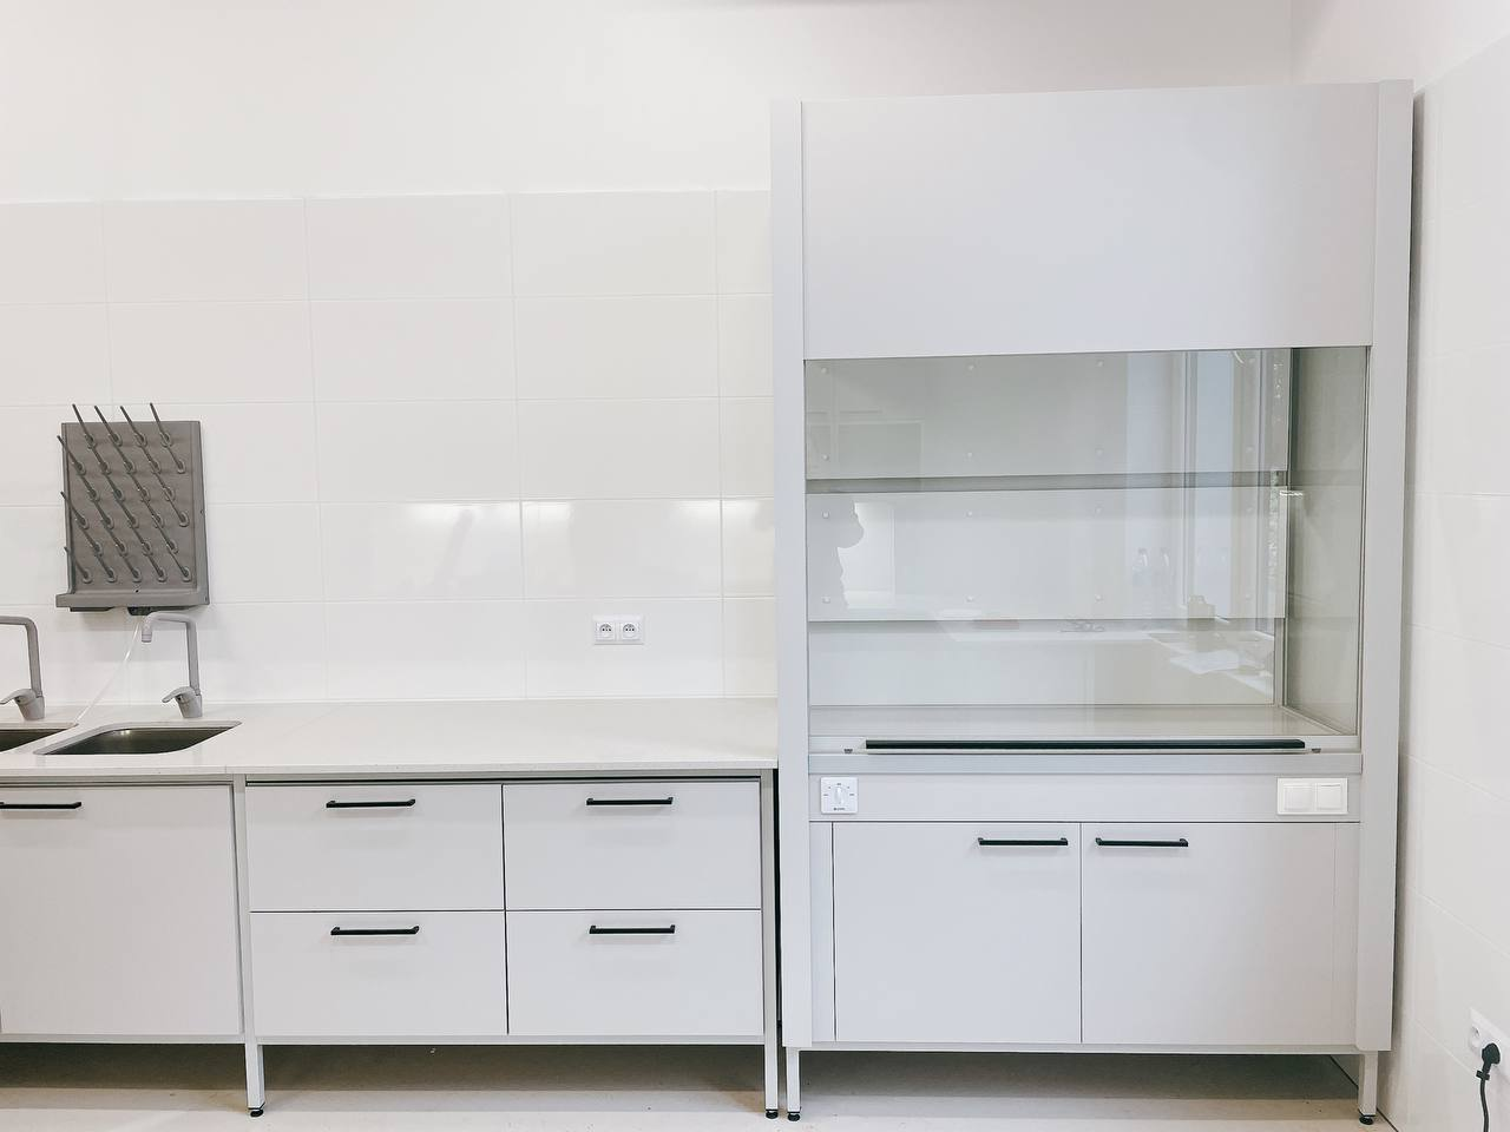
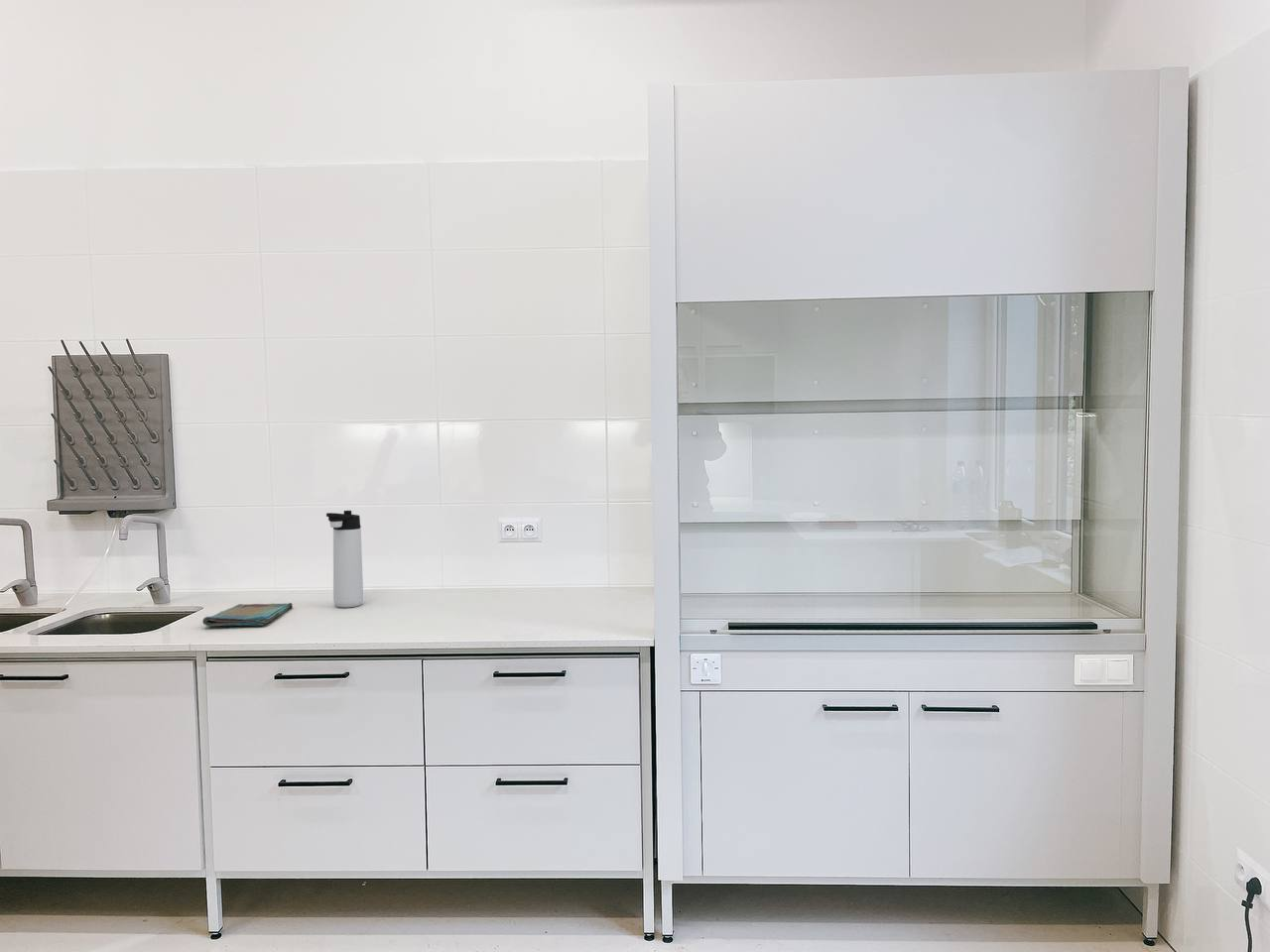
+ dish towel [201,602,294,627]
+ thermos bottle [325,510,364,609]
